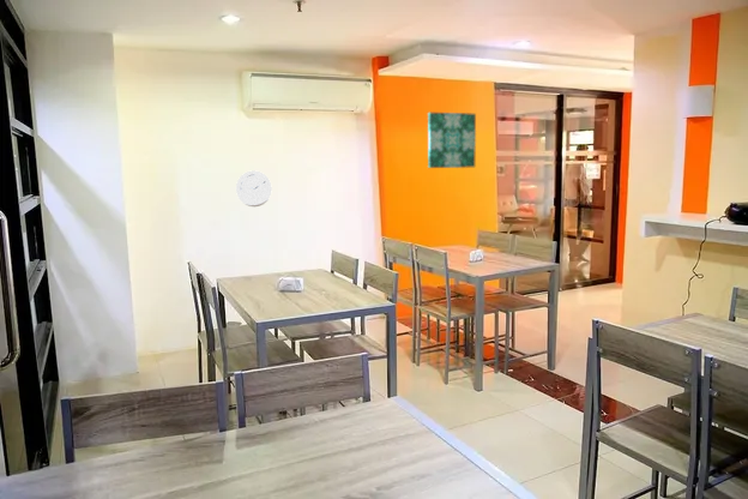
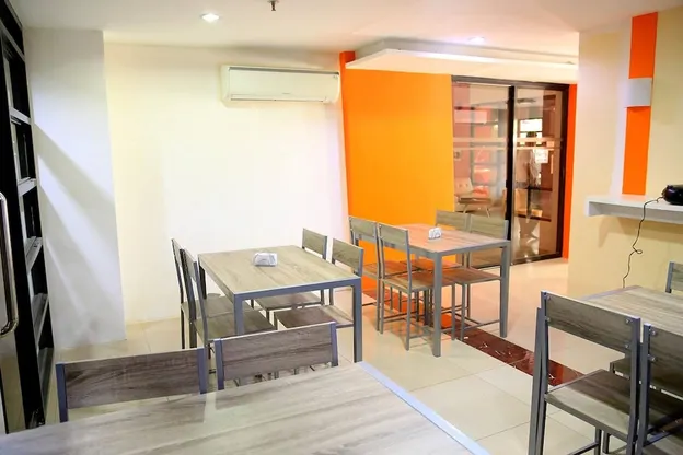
- wall clock [235,169,273,208]
- wall art [427,112,477,169]
